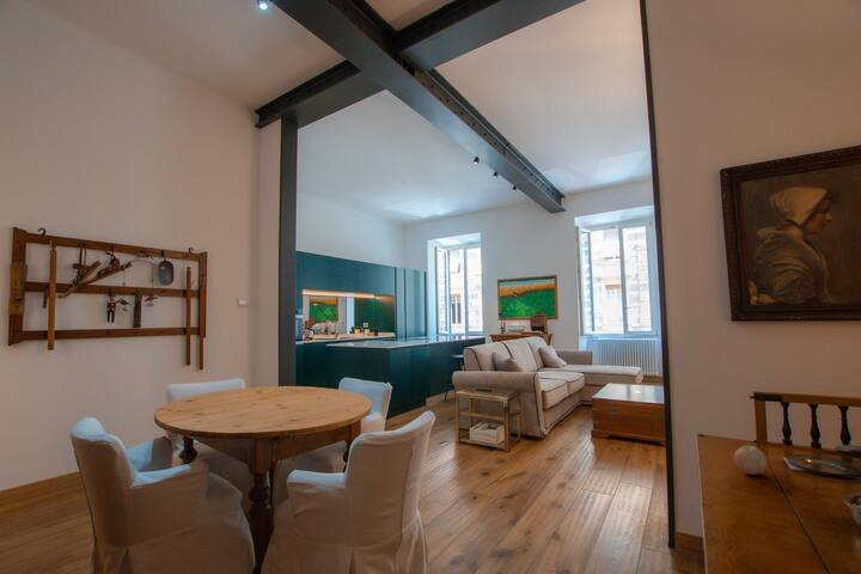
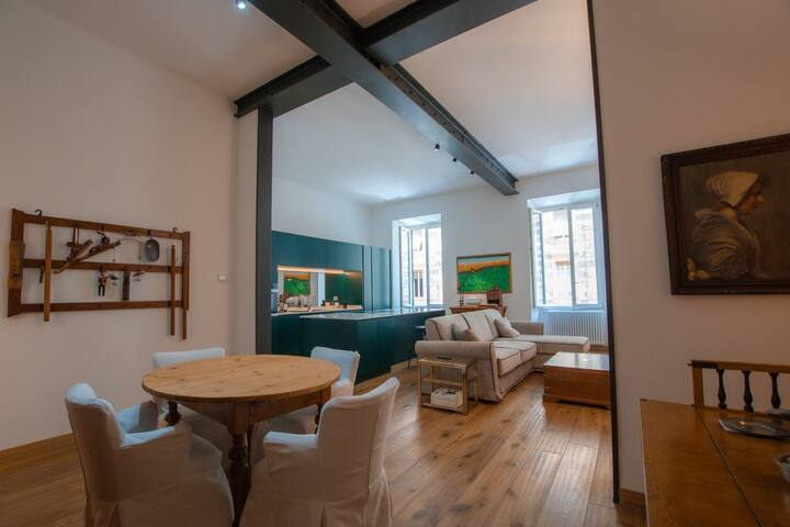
- fruit [733,445,769,476]
